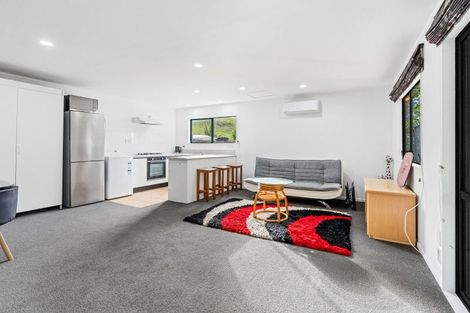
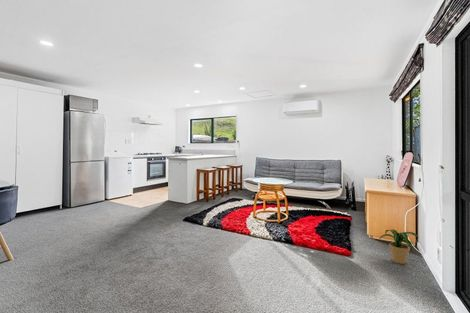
+ potted plant [378,229,419,265]
